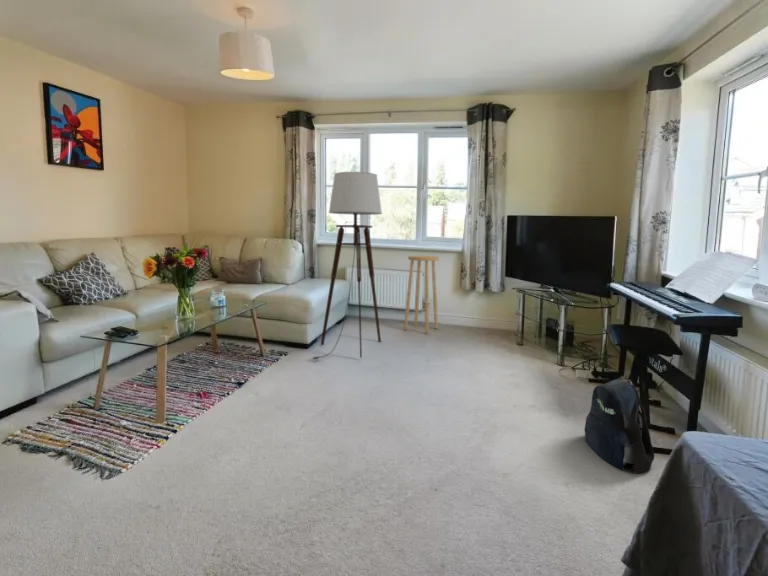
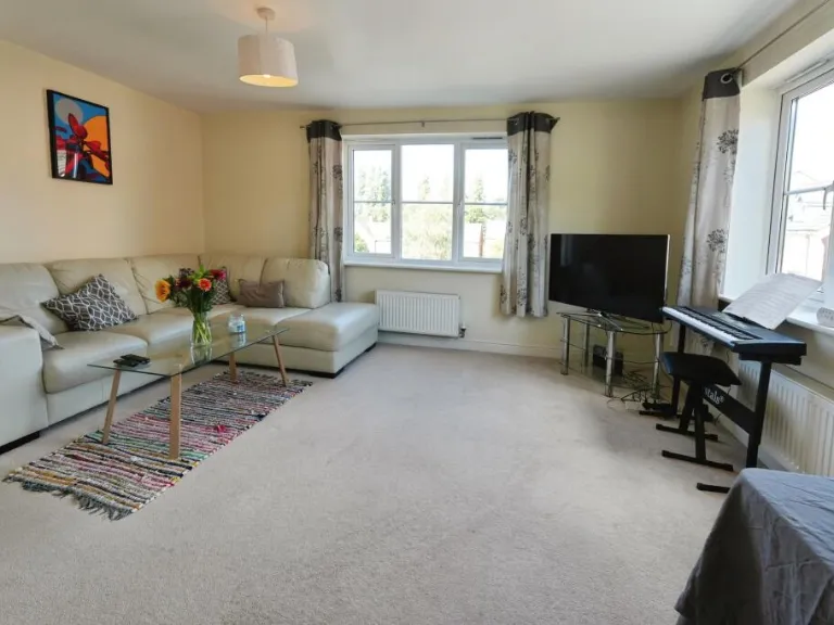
- stool [403,255,440,334]
- floor lamp [311,171,383,361]
- backpack [584,375,655,474]
